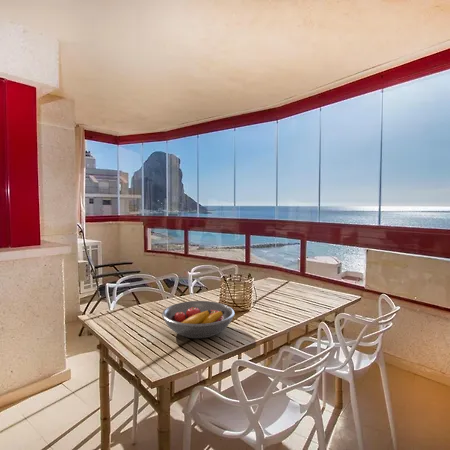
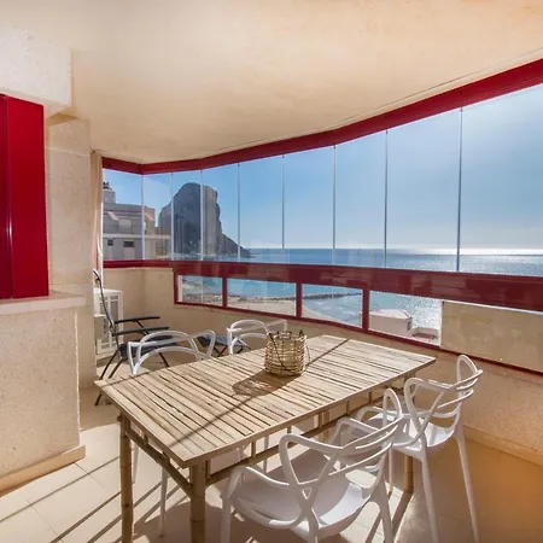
- fruit bowl [161,300,236,339]
